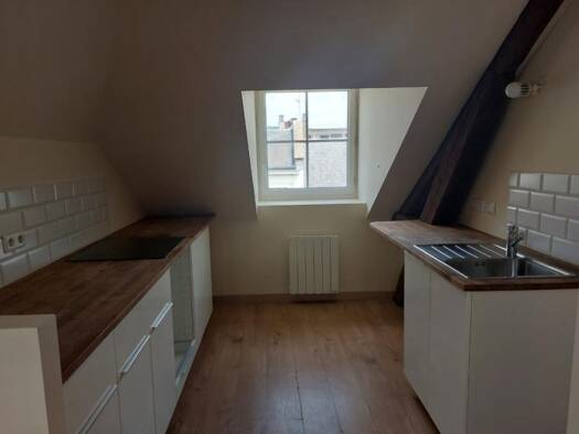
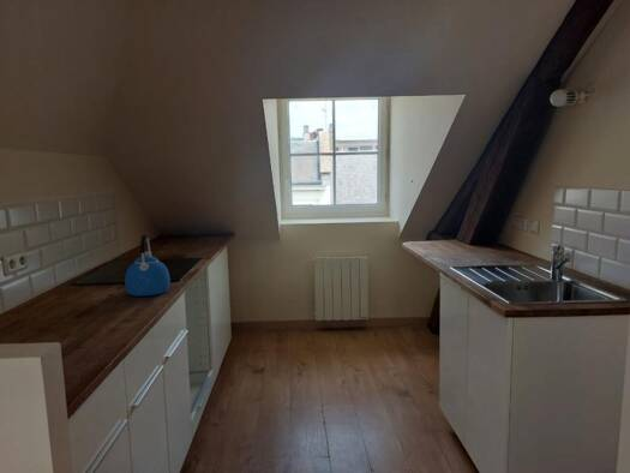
+ kettle [124,234,172,298]
